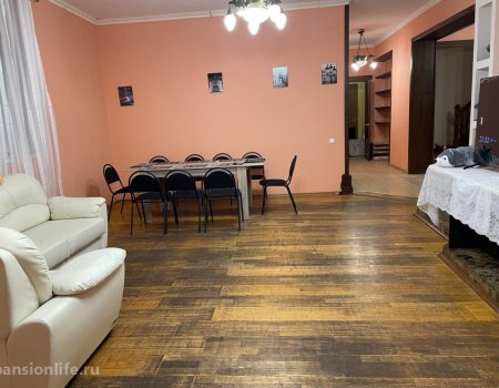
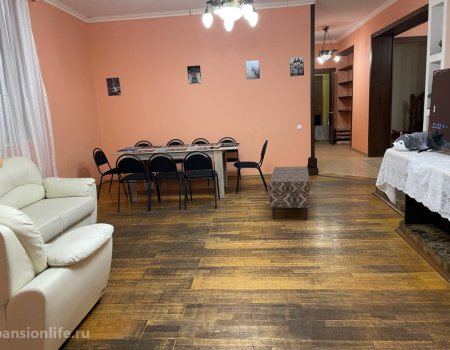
+ bench [268,166,311,220]
